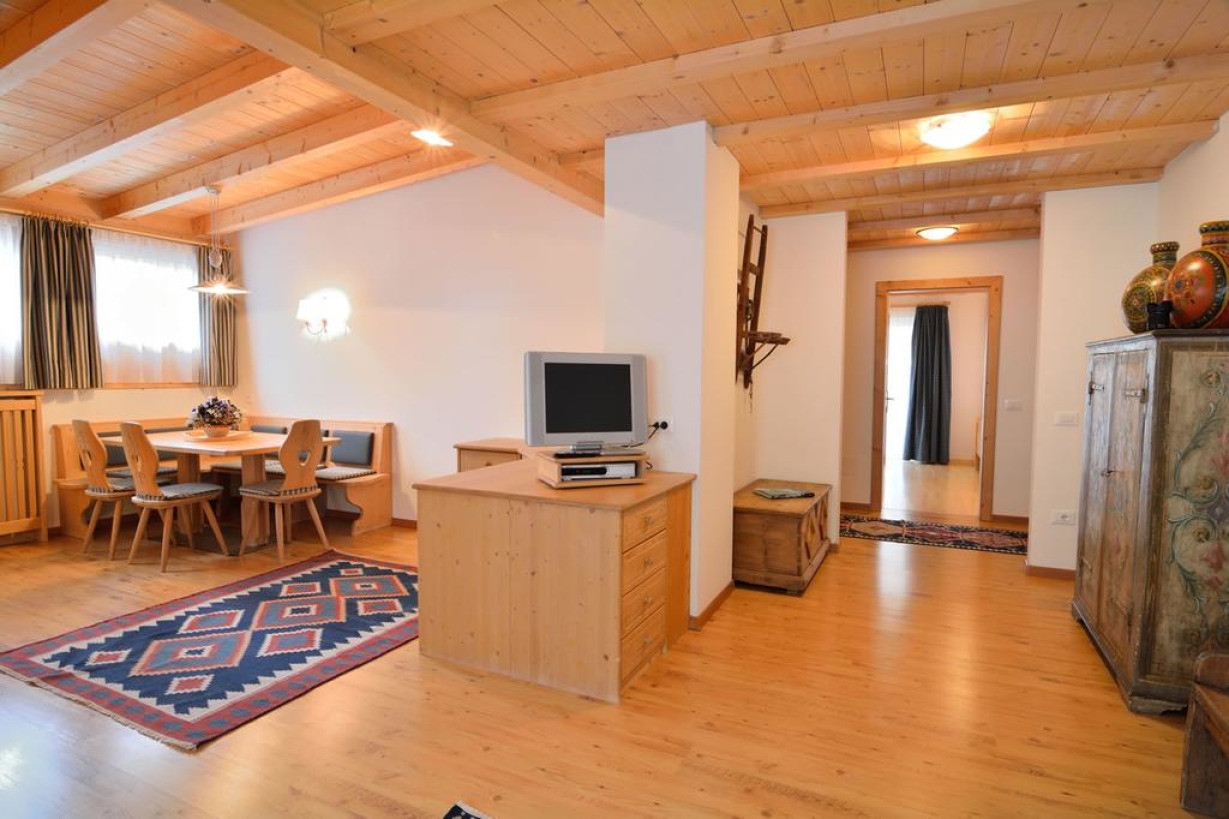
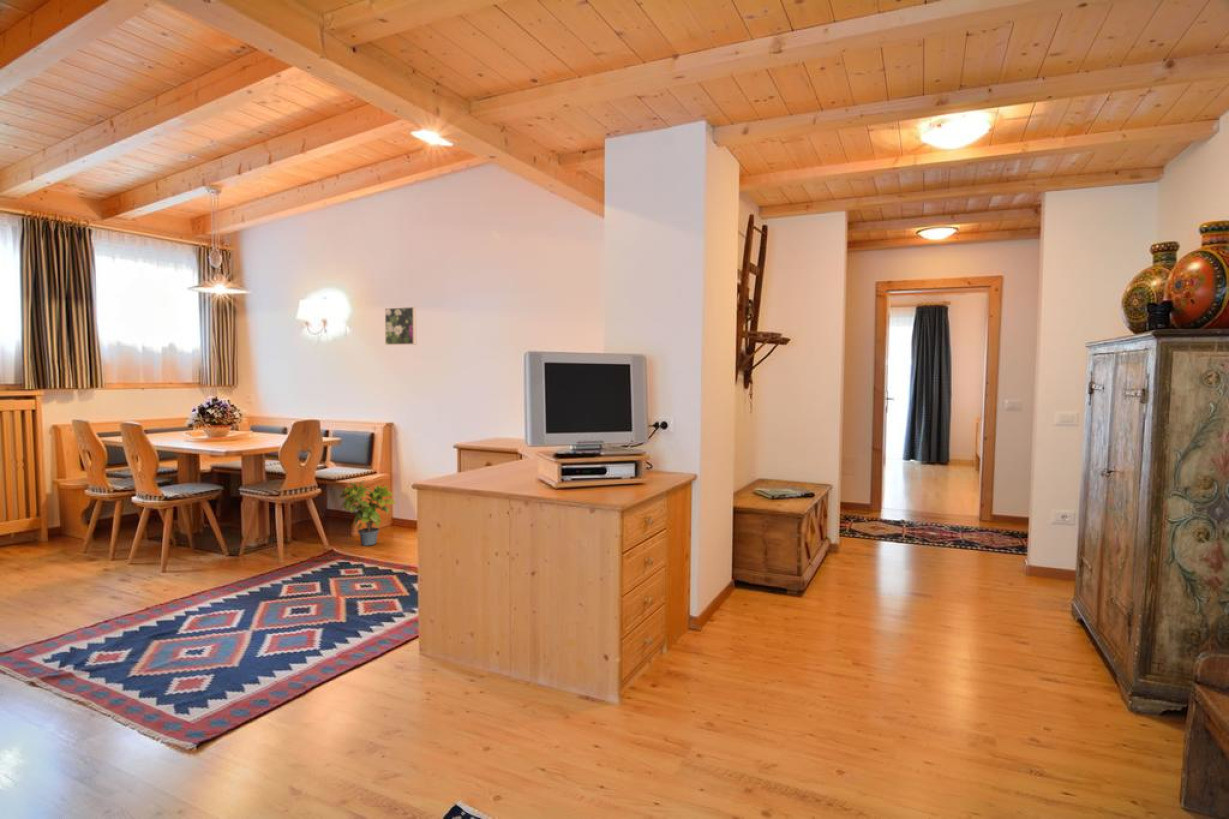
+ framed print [384,306,417,346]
+ potted plant [336,479,398,547]
